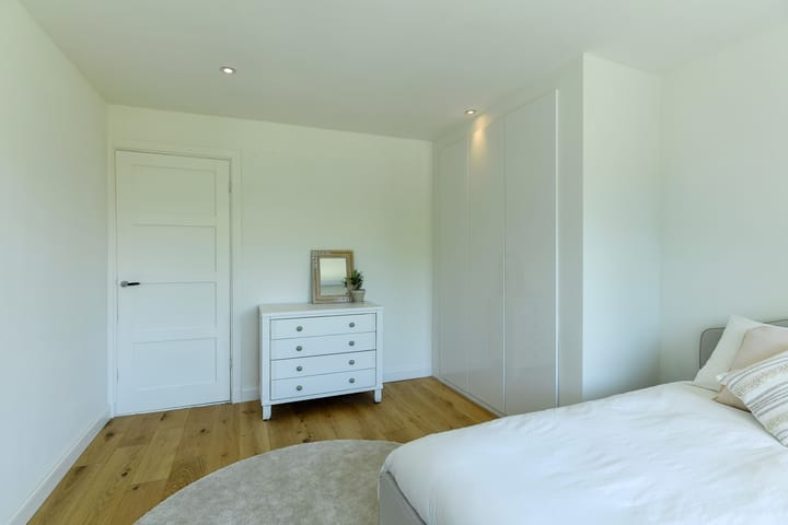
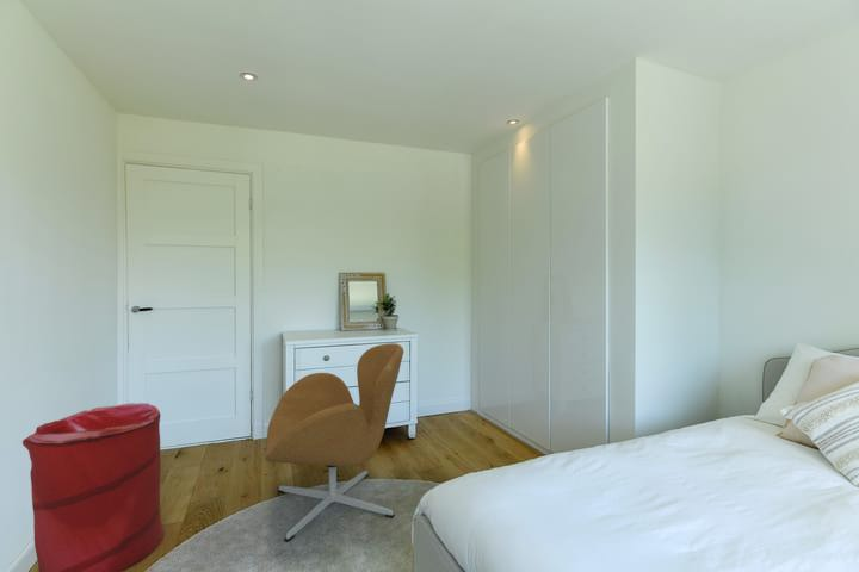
+ armchair [264,342,406,542]
+ laundry hamper [21,402,166,572]
